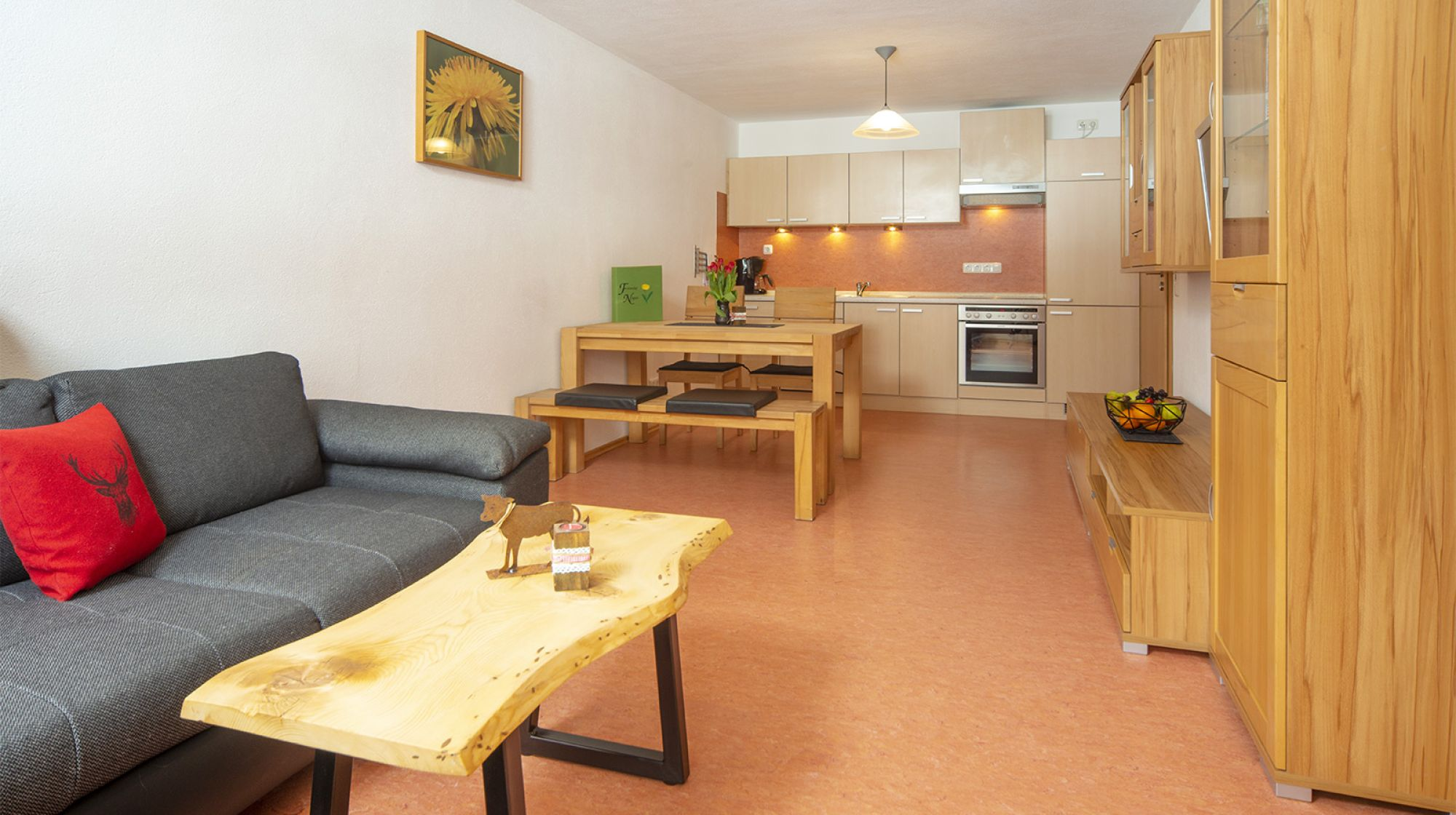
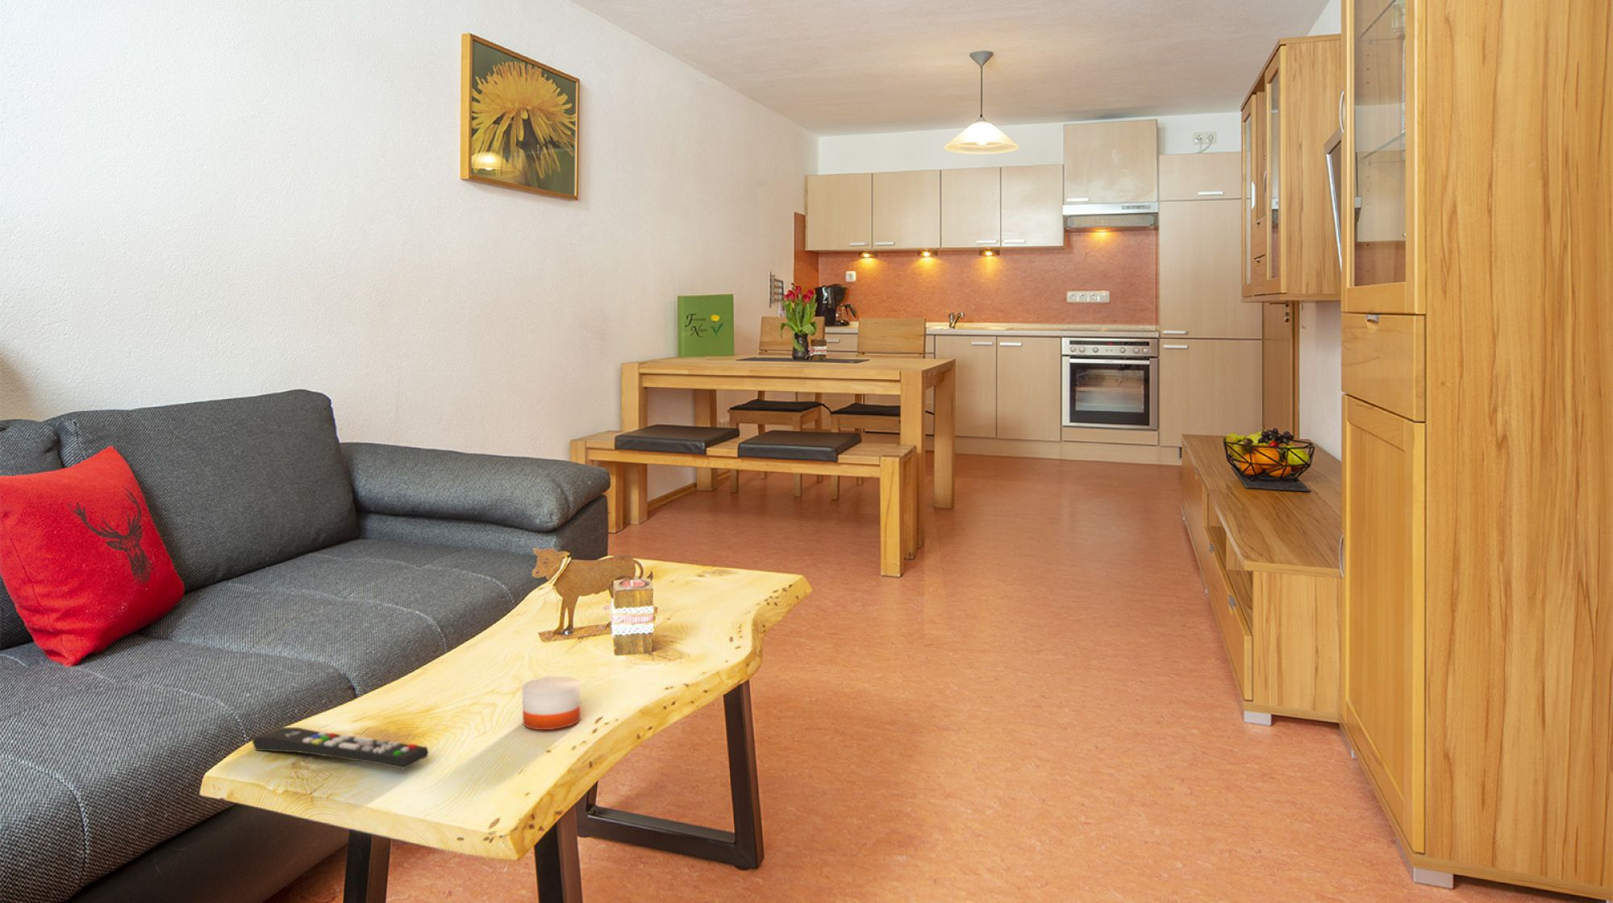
+ candle [521,654,582,730]
+ remote control [250,727,430,770]
